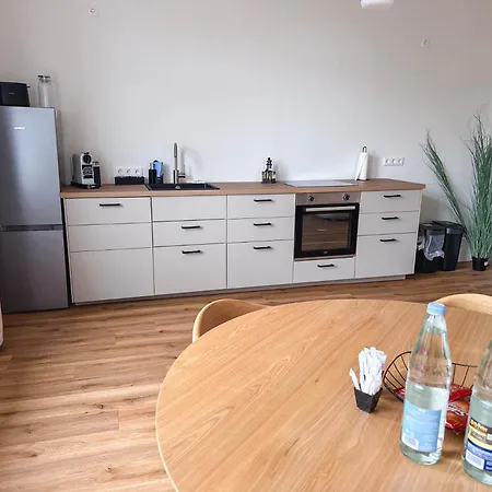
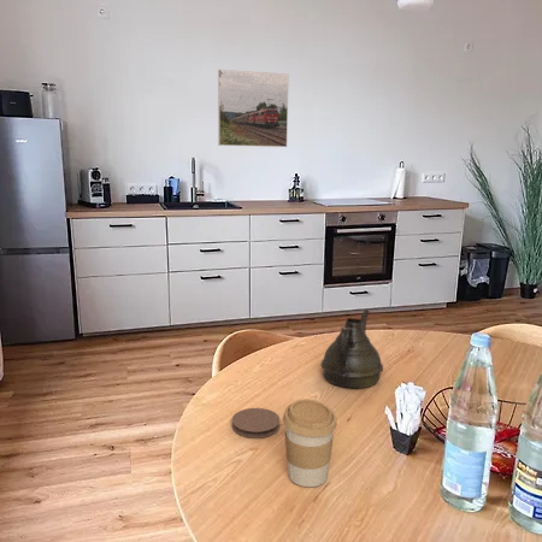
+ coaster [231,407,281,440]
+ teapot [320,307,384,389]
+ coffee cup [282,397,338,488]
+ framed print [217,69,290,148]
